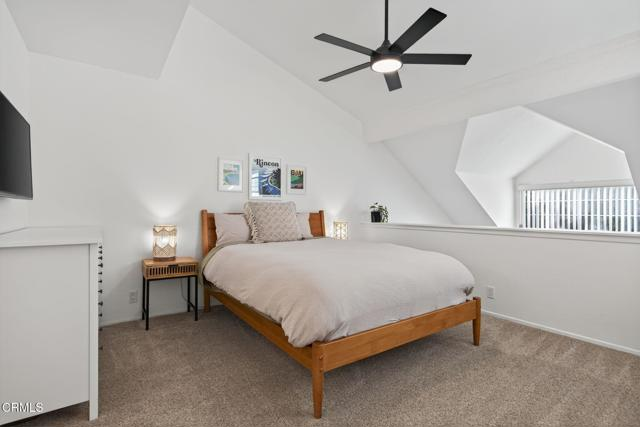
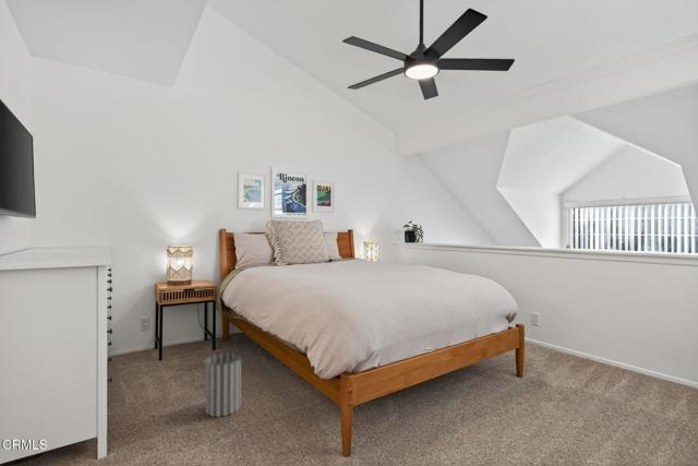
+ wastebasket [204,353,242,418]
